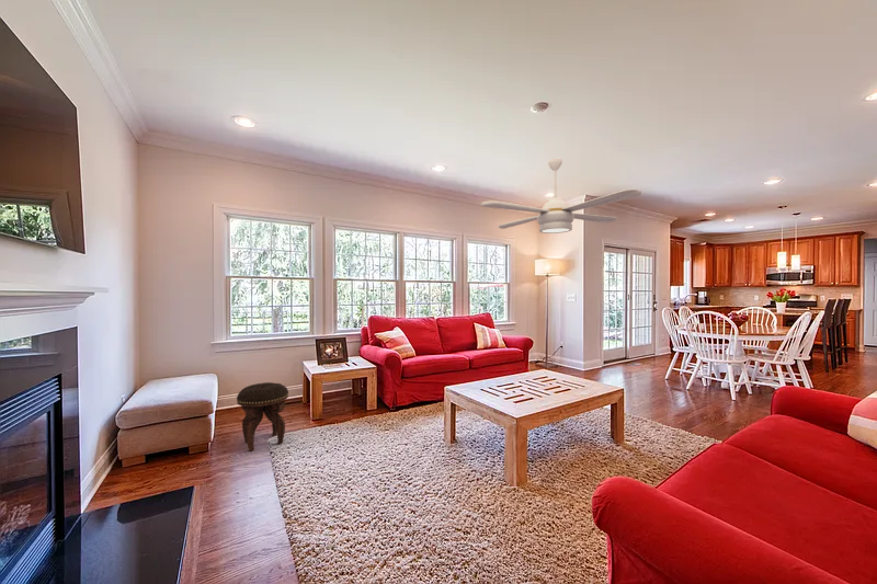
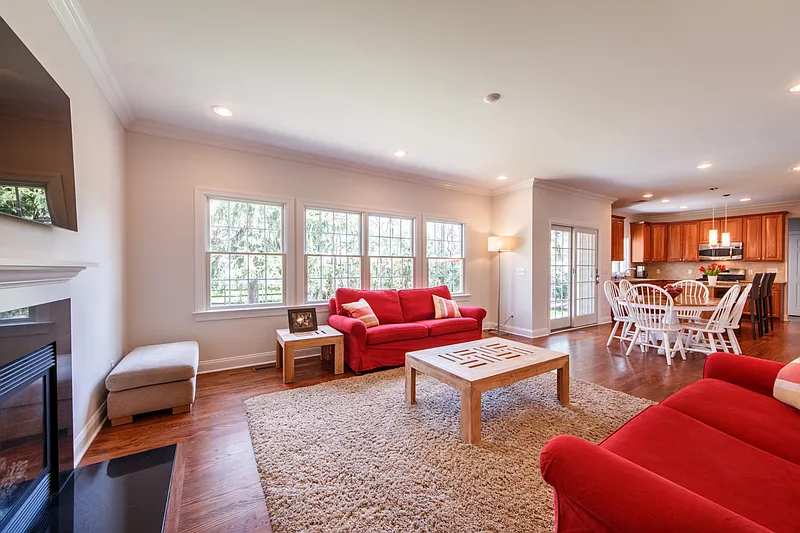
- footstool [236,381,289,453]
- ceiling fan [480,158,642,234]
